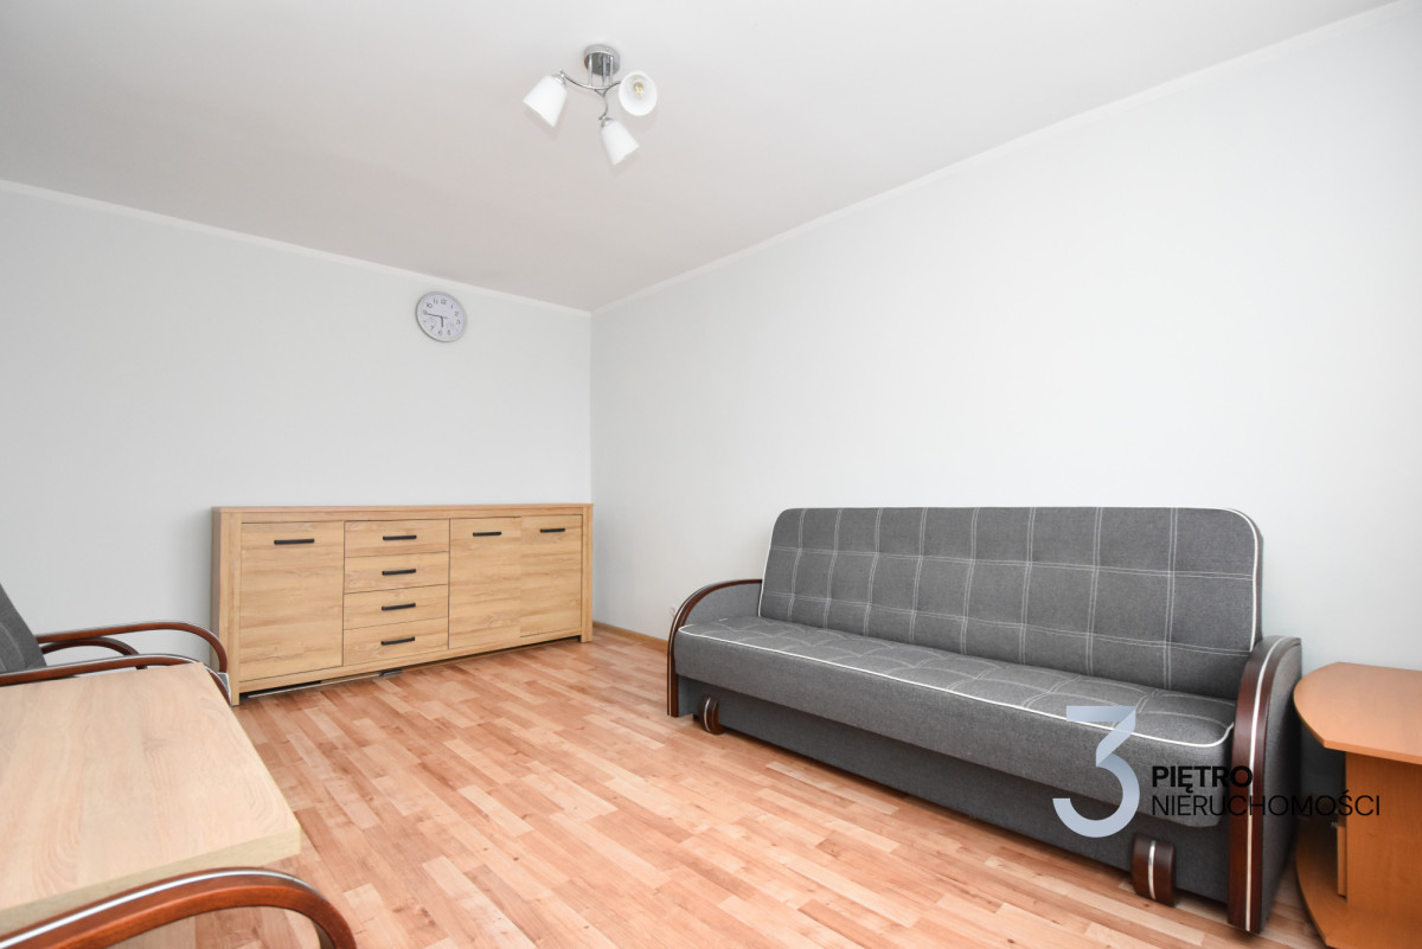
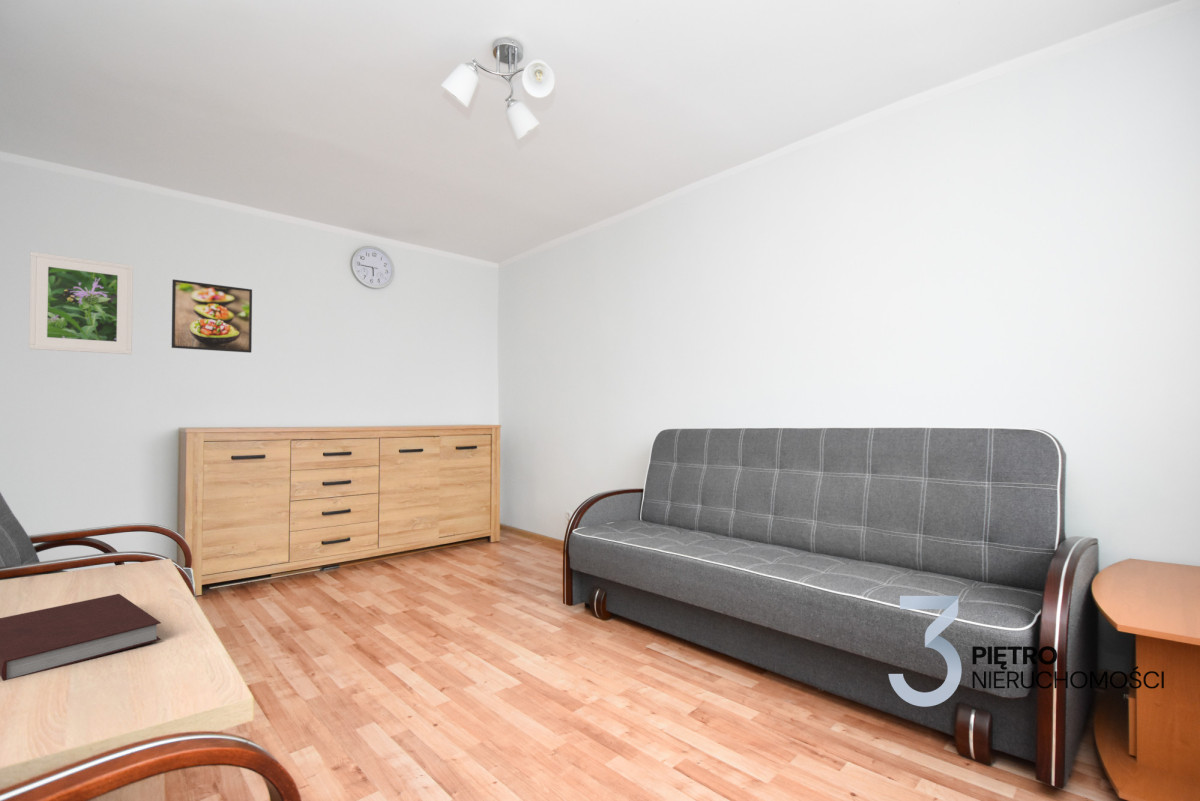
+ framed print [28,251,134,355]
+ notebook [0,593,162,682]
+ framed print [171,278,253,354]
